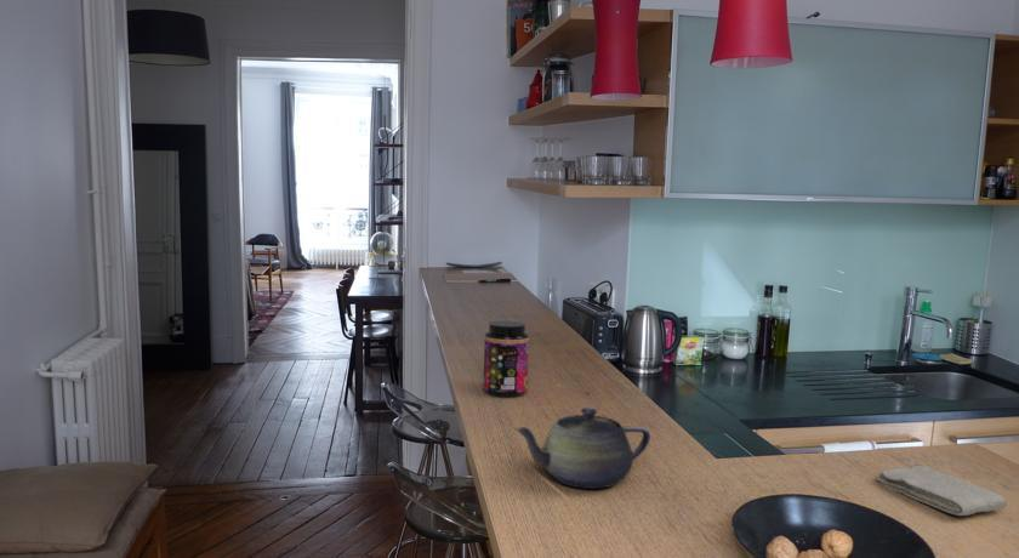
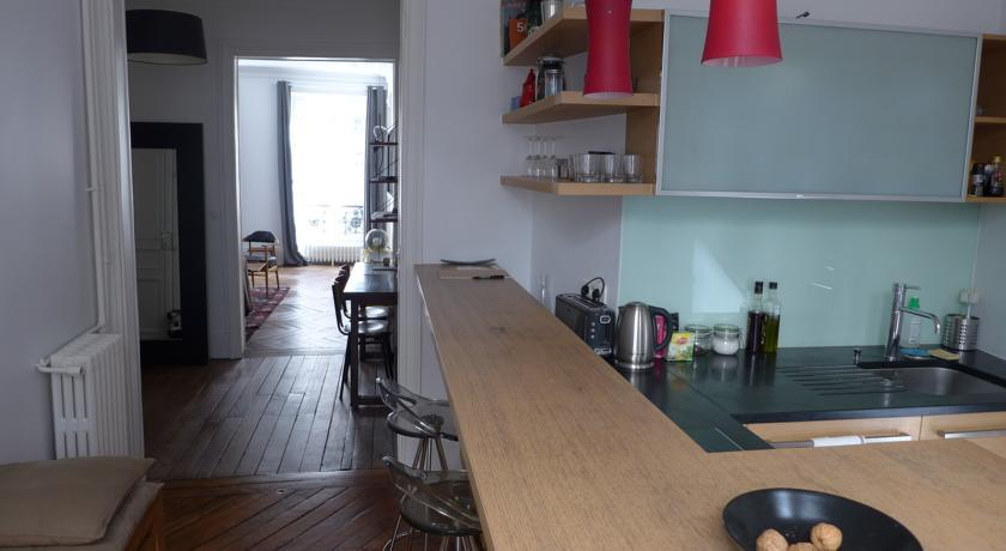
- jar [483,320,530,398]
- teapot [513,408,651,490]
- washcloth [876,465,1008,517]
